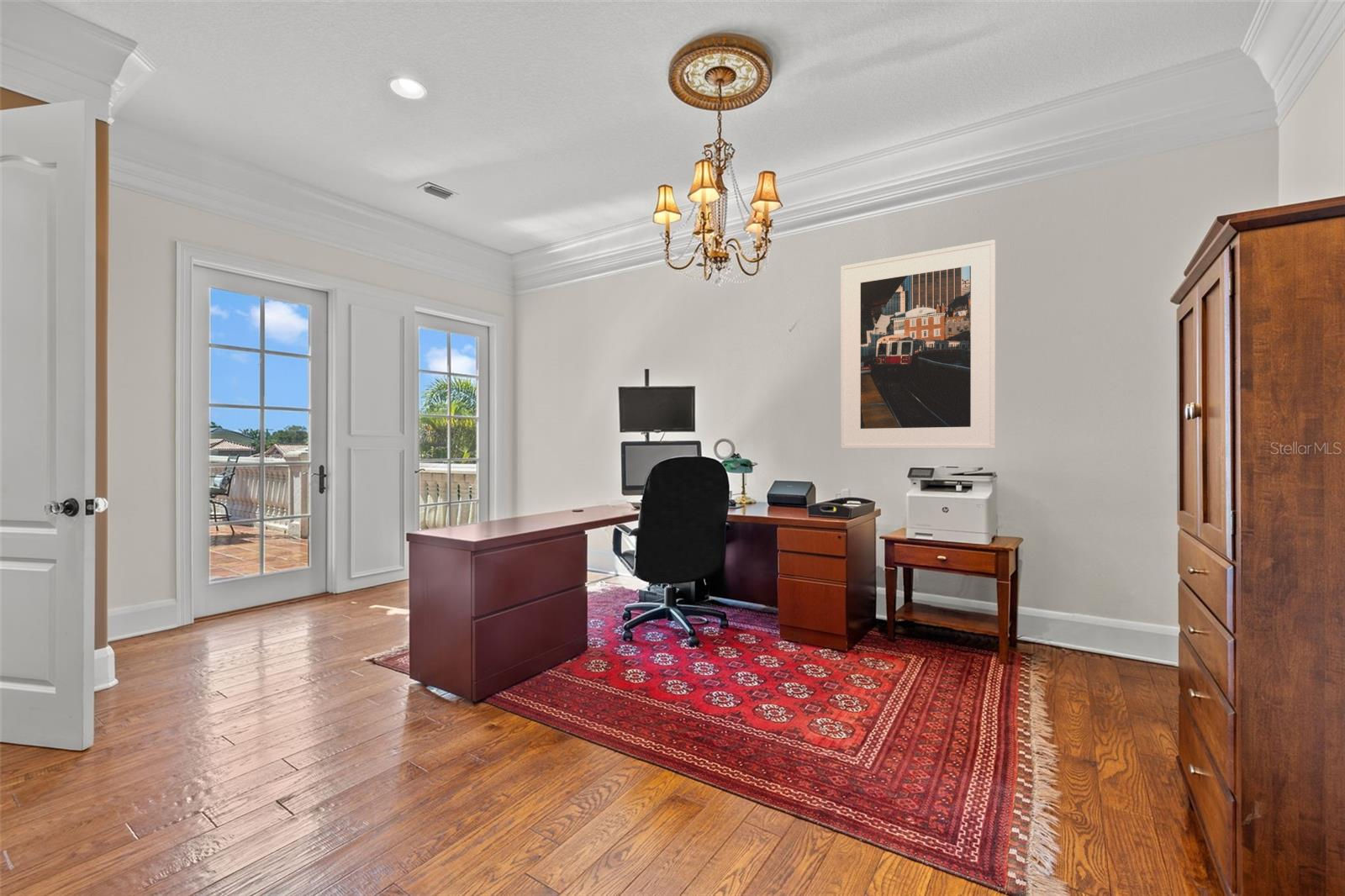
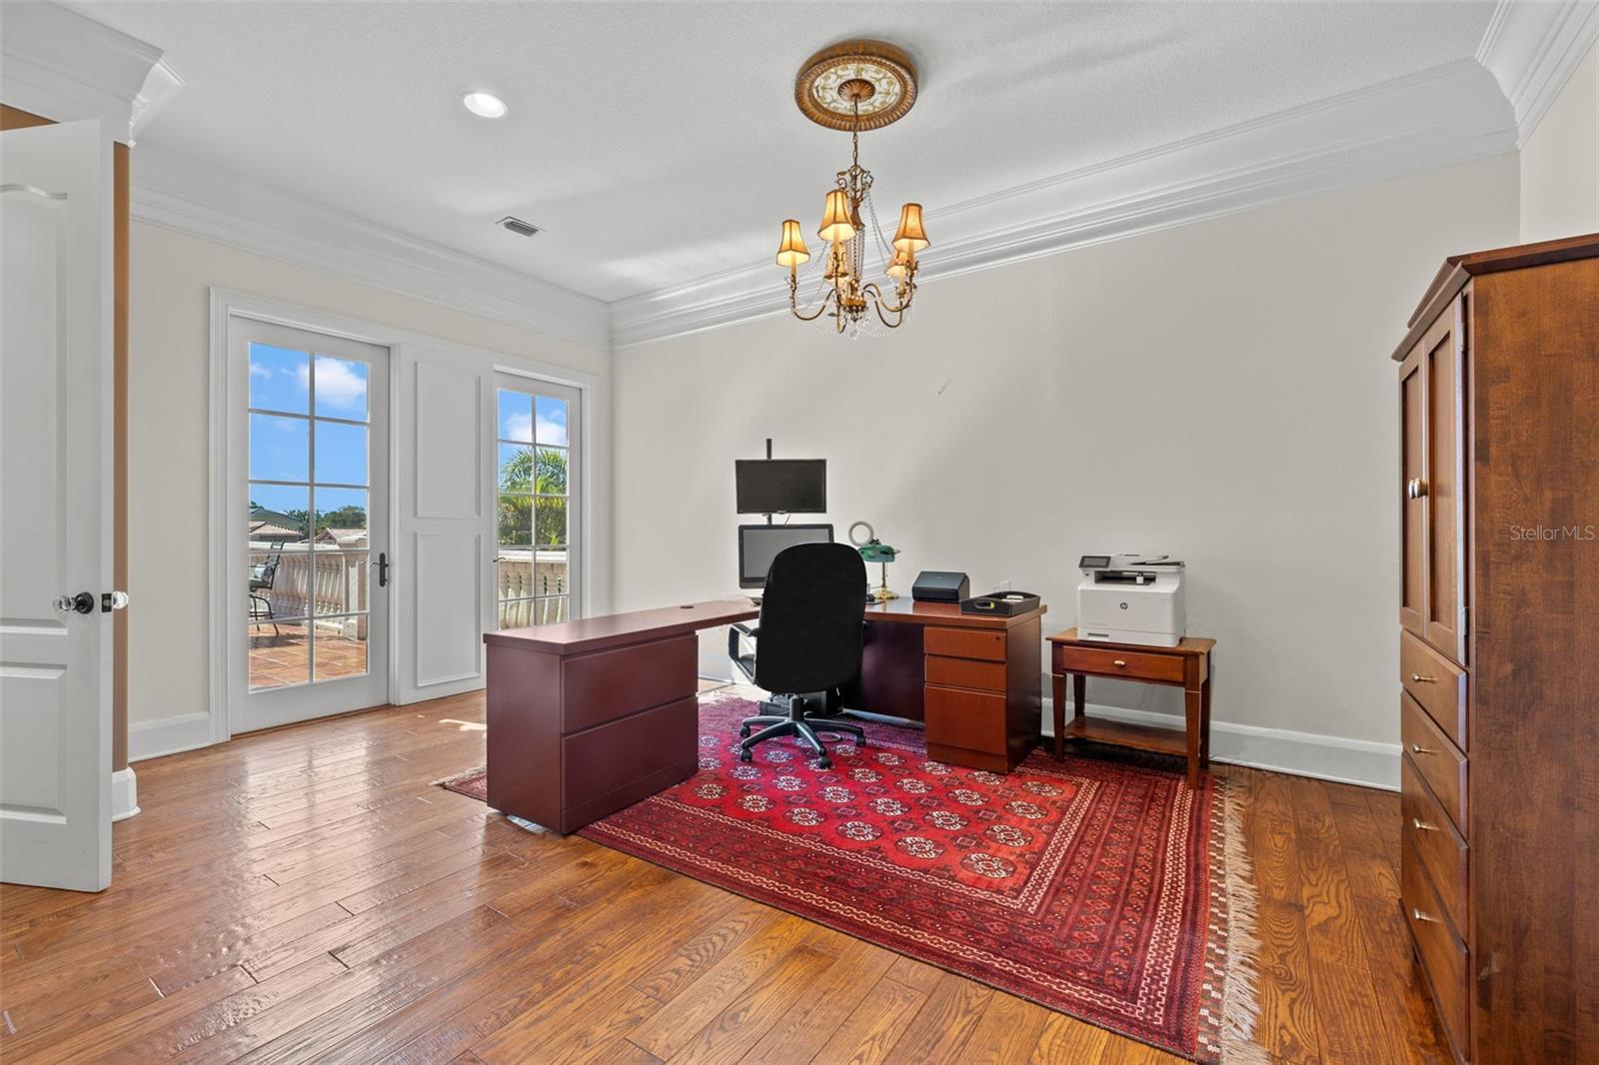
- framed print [840,239,996,450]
